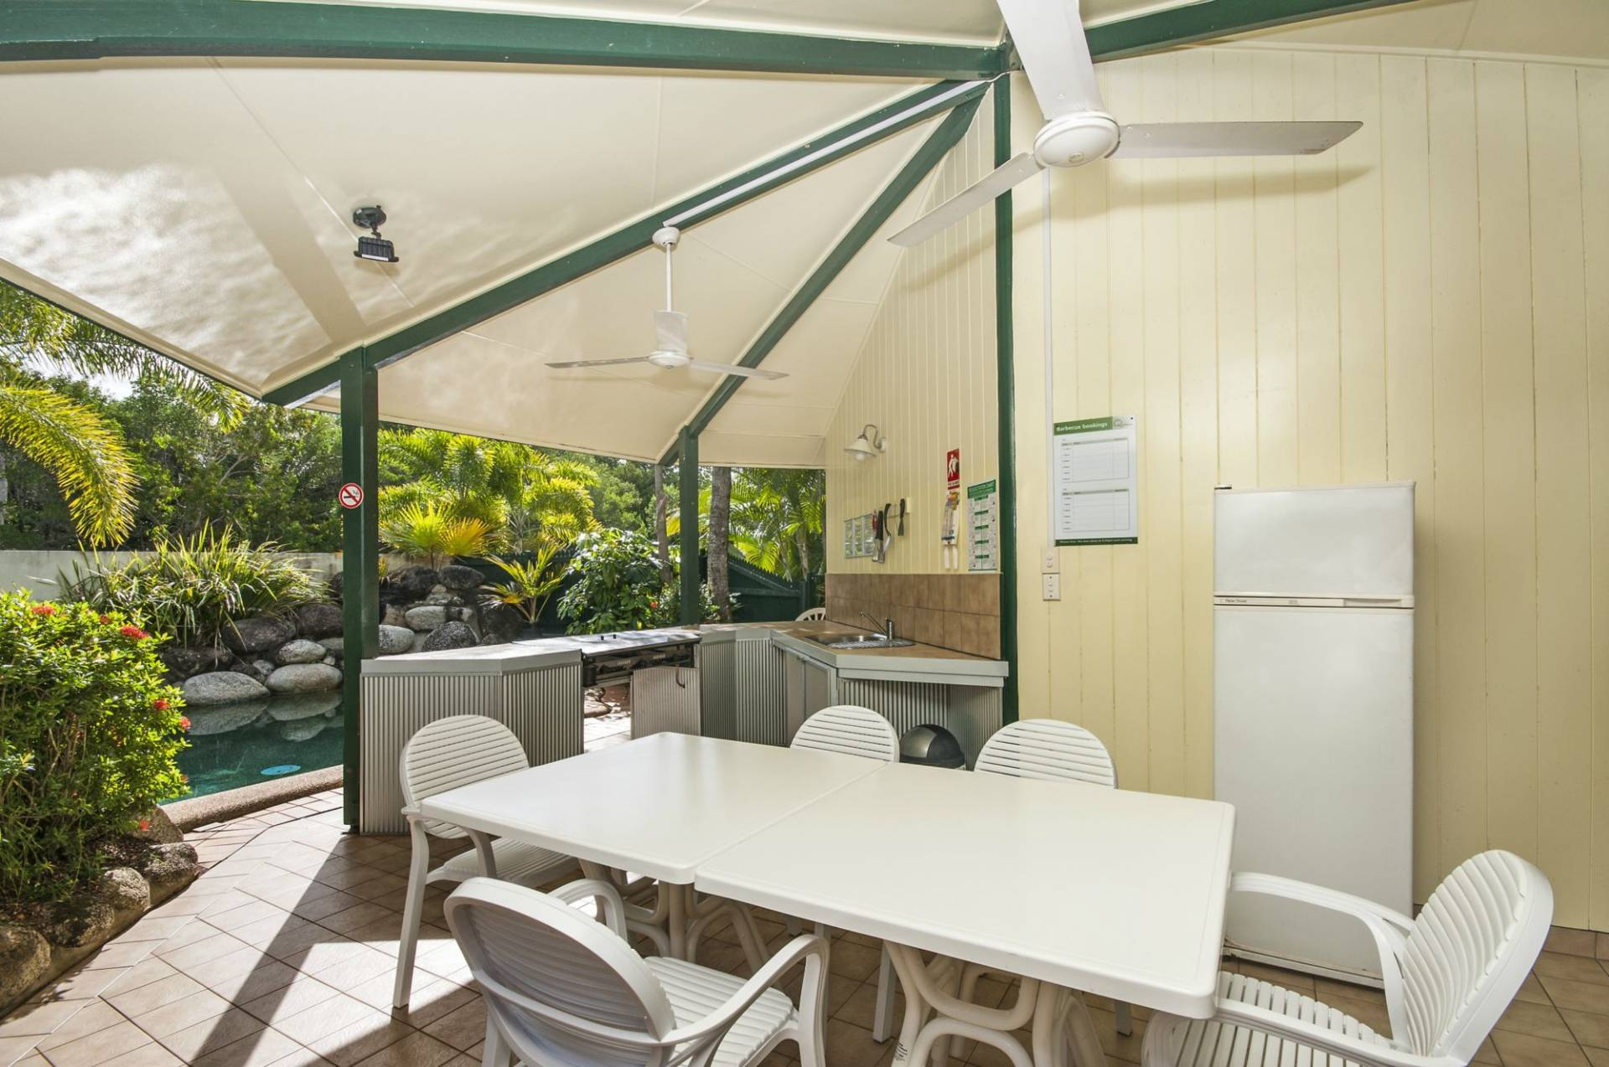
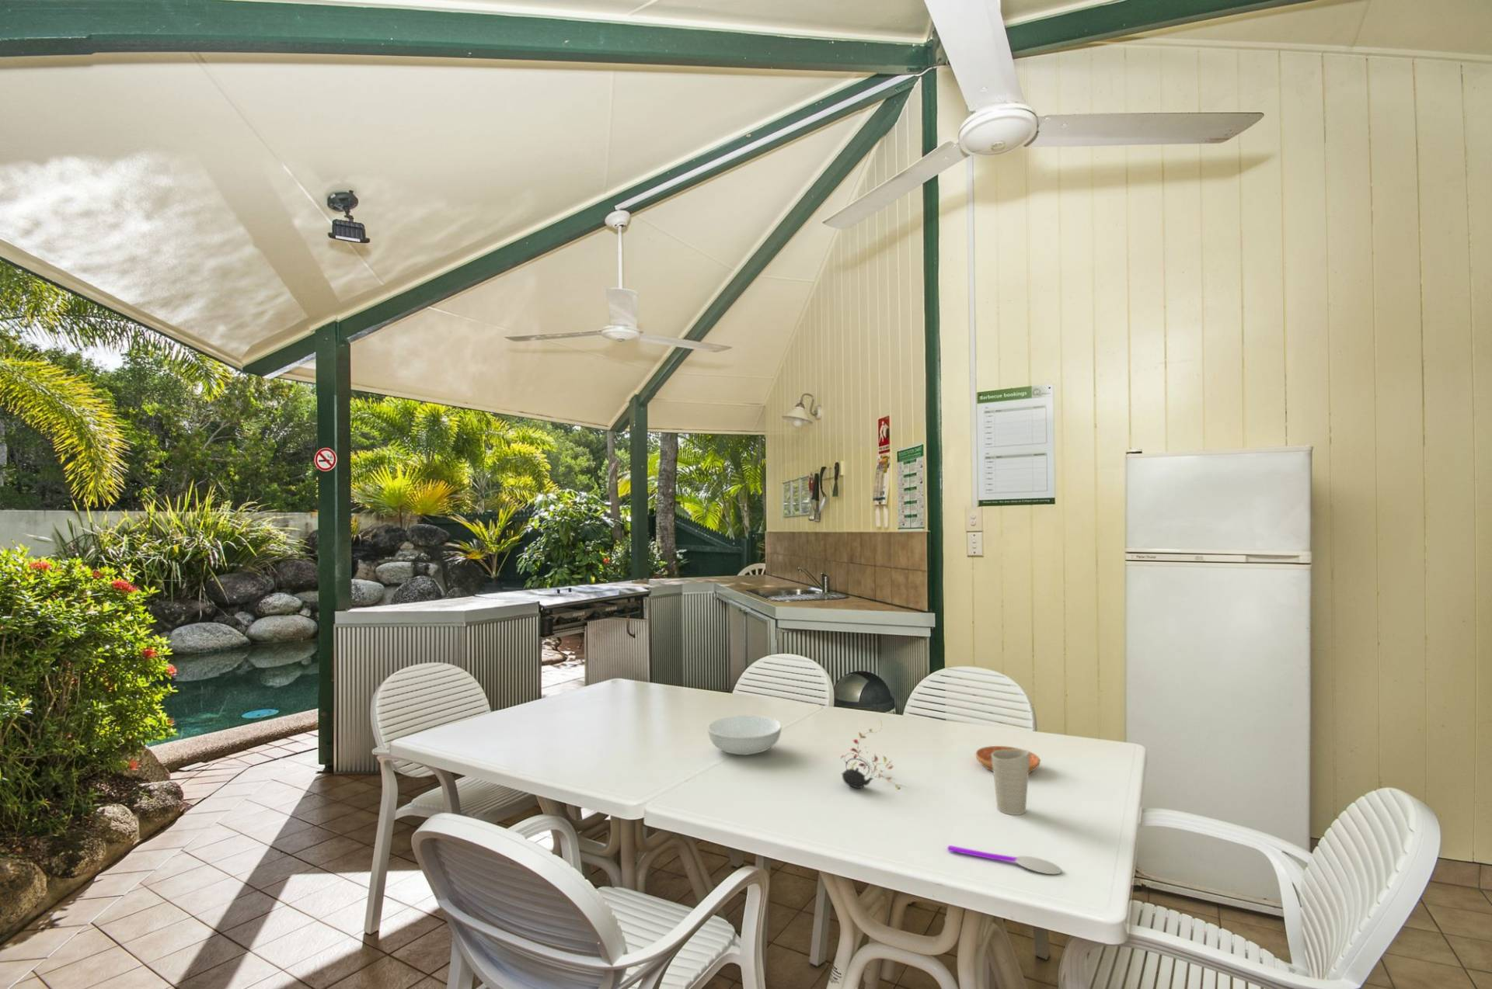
+ spoon [946,844,1062,875]
+ serving bowl [707,714,783,756]
+ saucer [974,745,1041,775]
+ cup [992,748,1029,816]
+ teapot [840,719,908,789]
